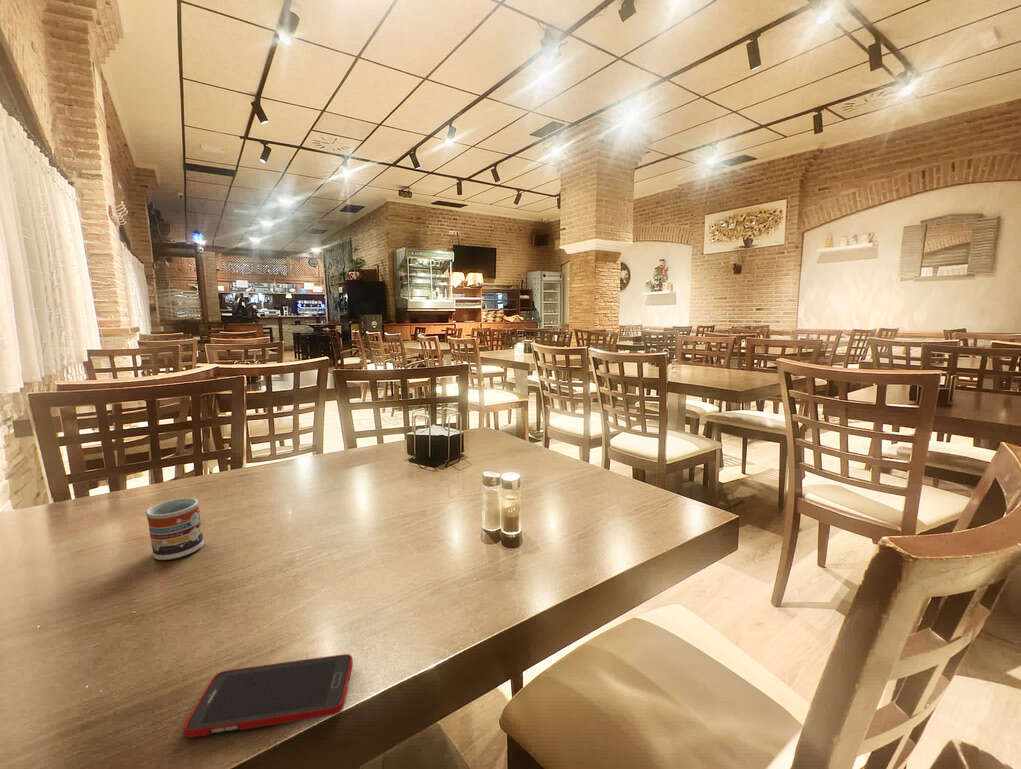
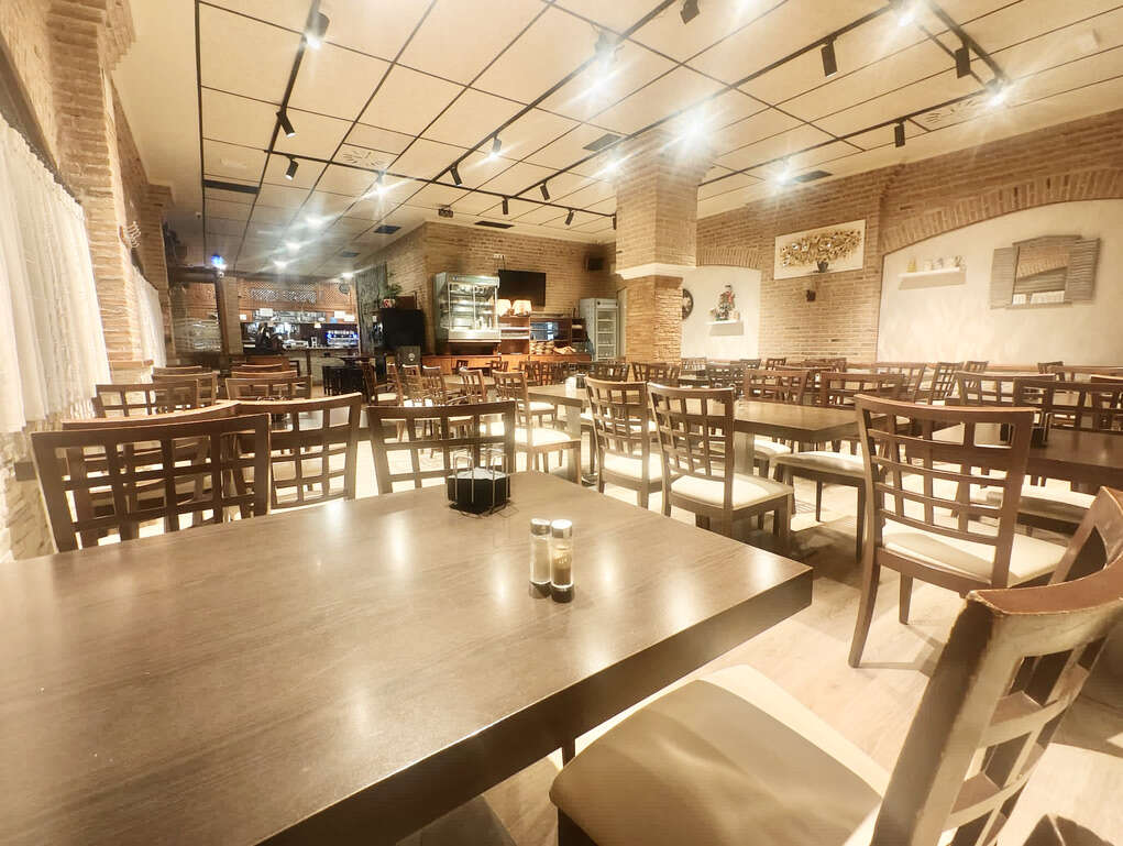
- cell phone [183,653,354,739]
- cup [145,497,205,561]
